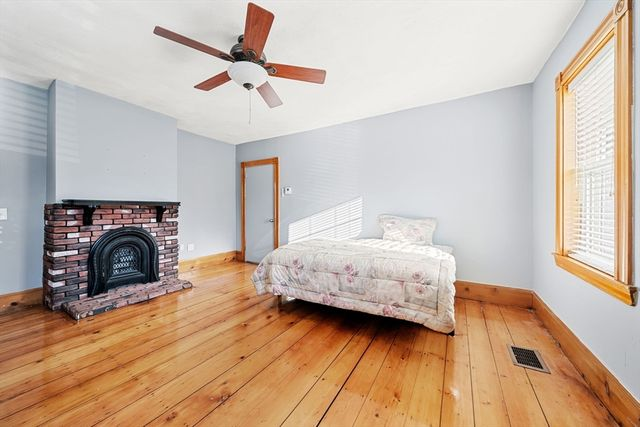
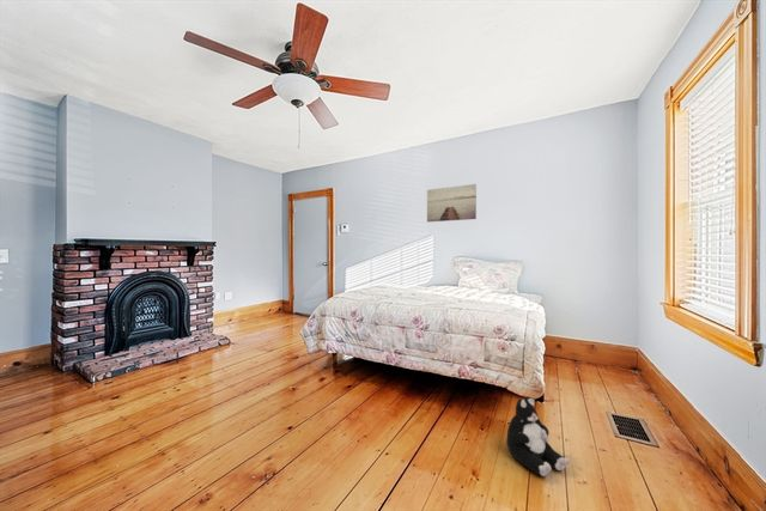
+ wall art [426,183,478,223]
+ plush toy [505,396,571,477]
